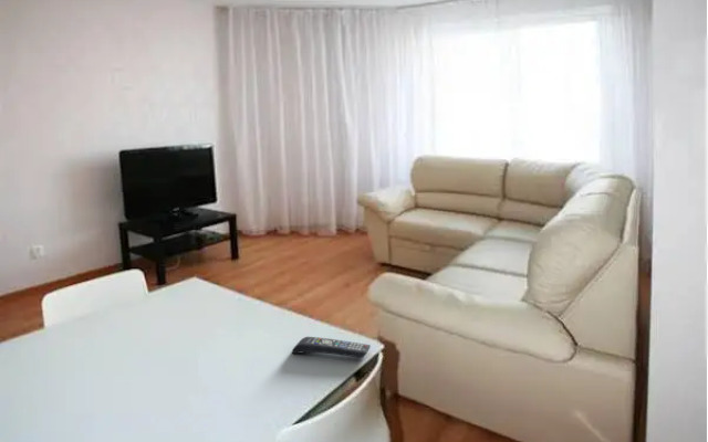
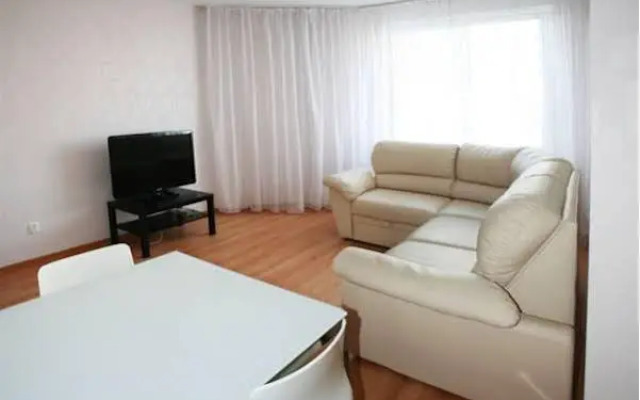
- remote control [291,336,372,359]
